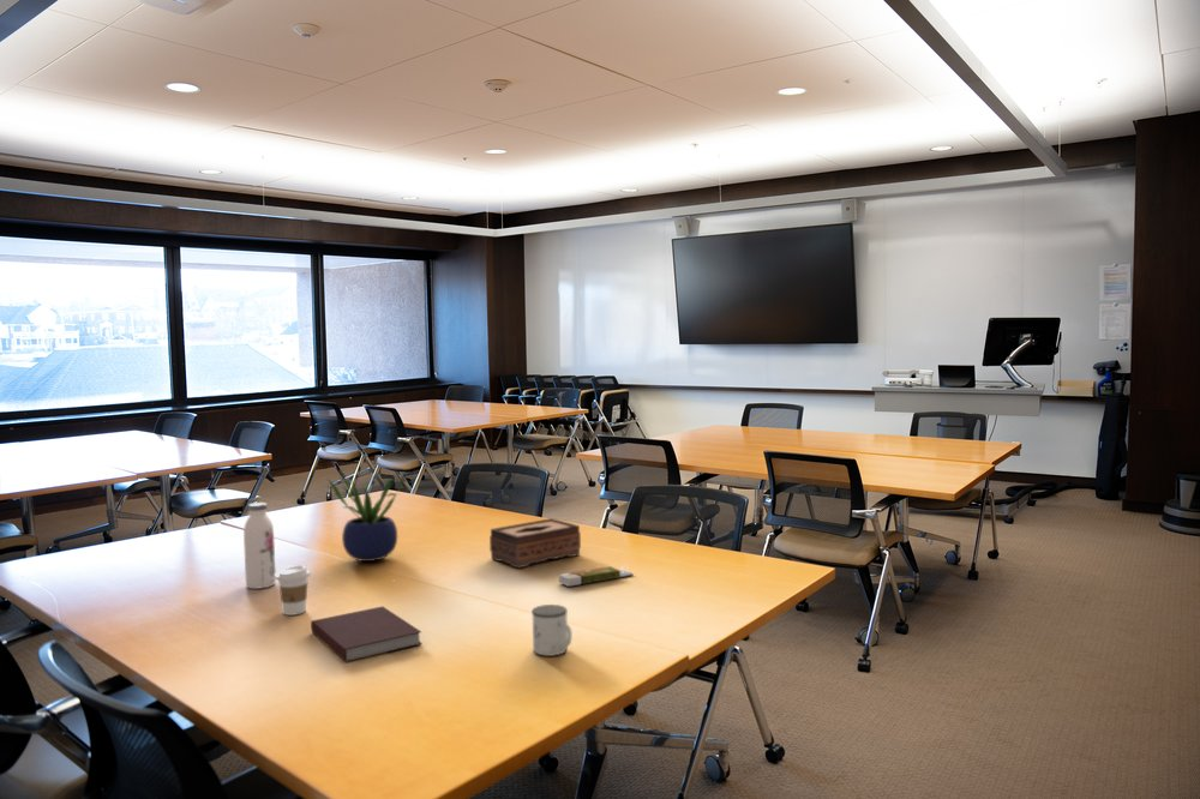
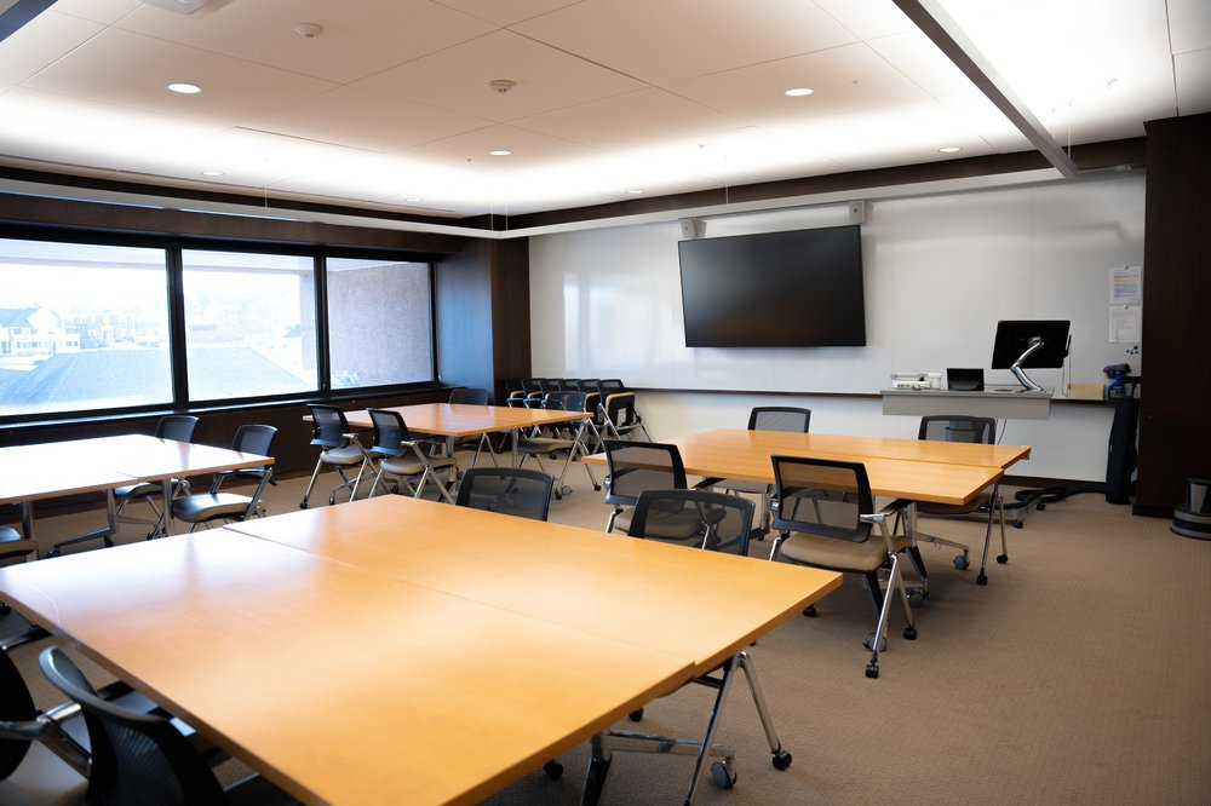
- tissue box [488,517,582,570]
- mug [530,603,574,657]
- water bottle [242,501,277,590]
- matchbox [558,563,635,588]
- notebook [310,605,424,663]
- coffee cup [275,564,312,617]
- potted plant [326,473,407,563]
